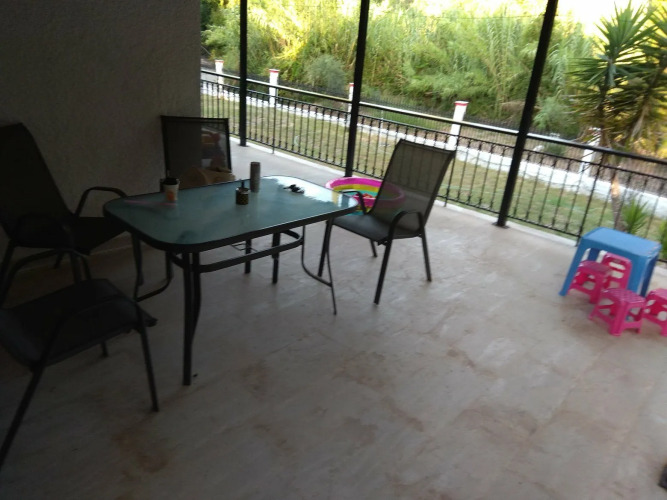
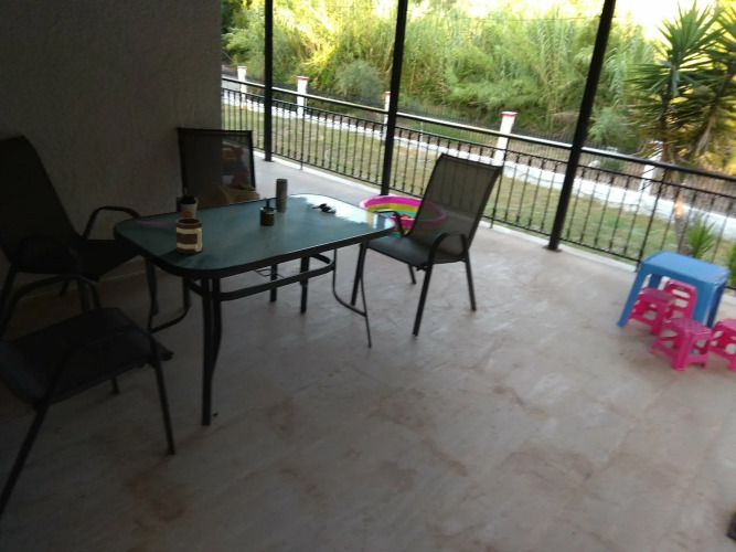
+ mug [174,216,204,255]
